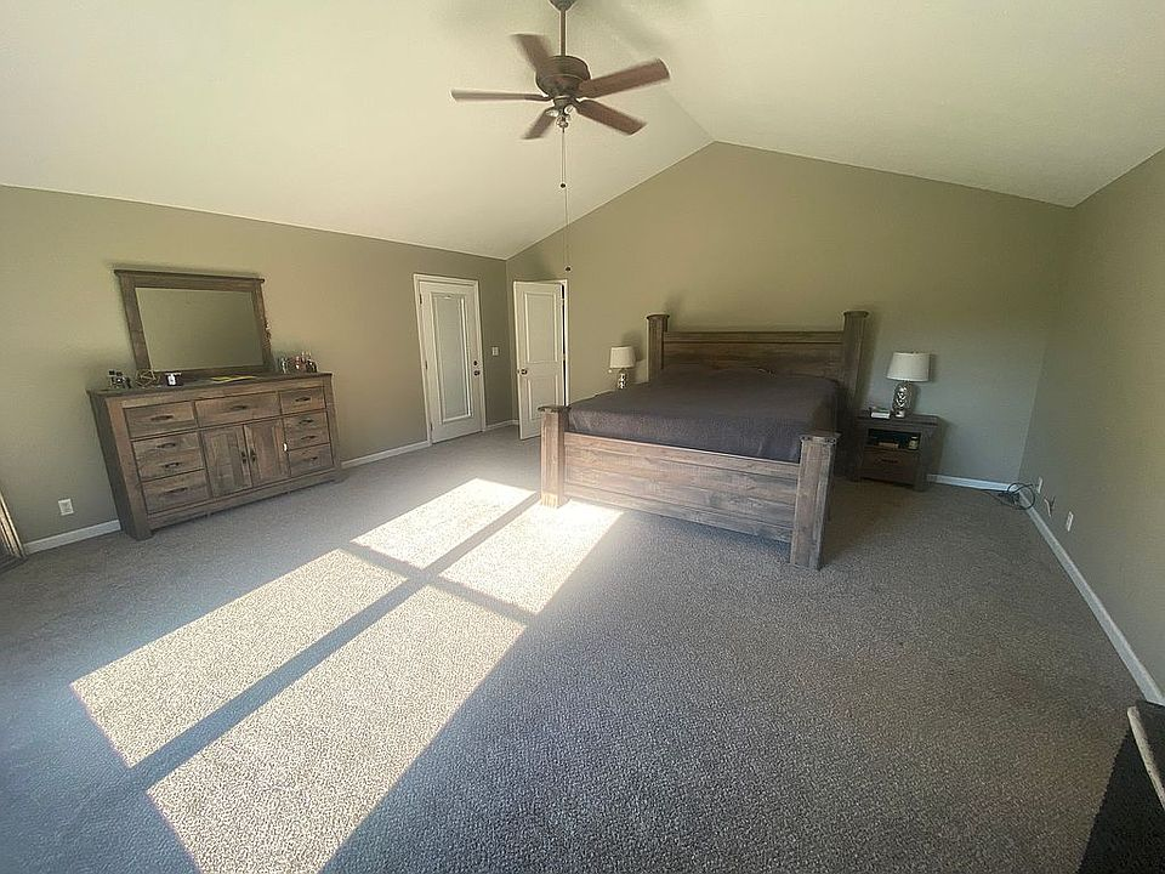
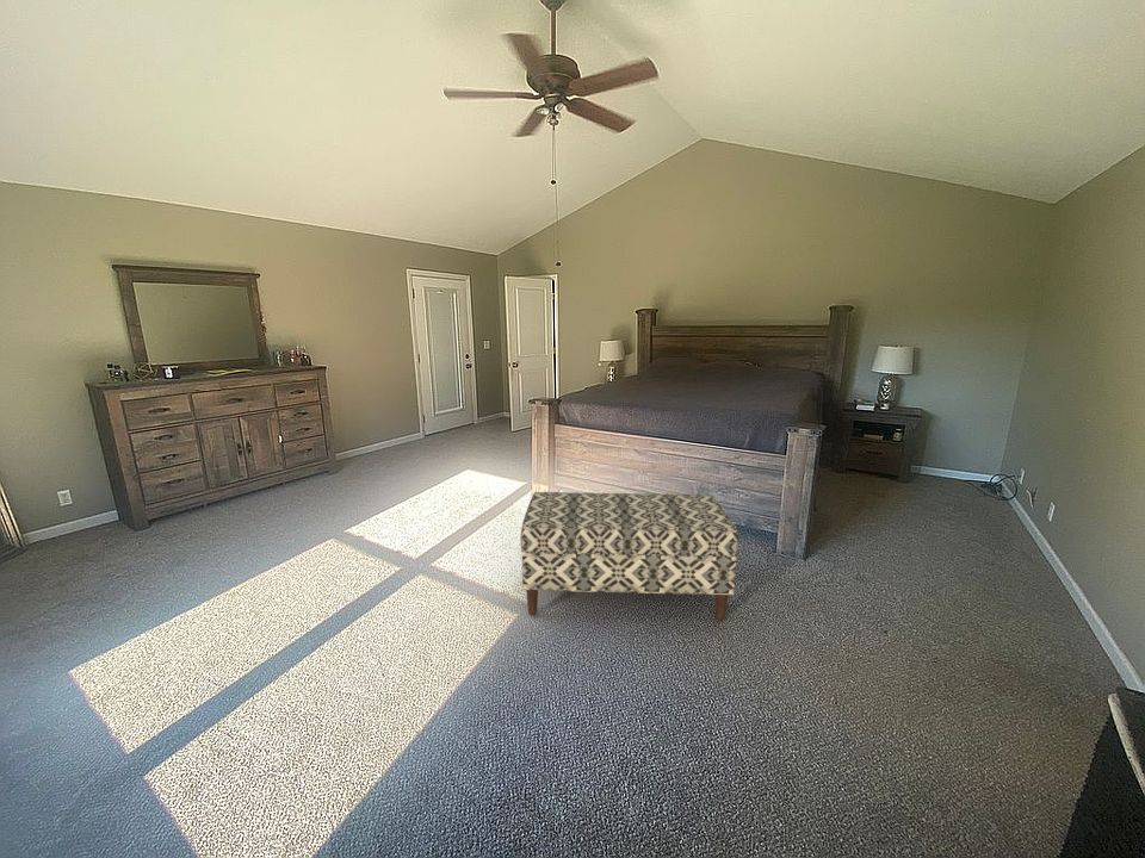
+ bench [519,491,739,621]
